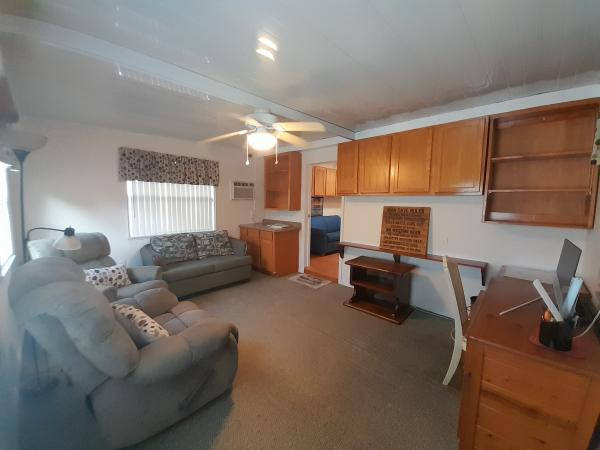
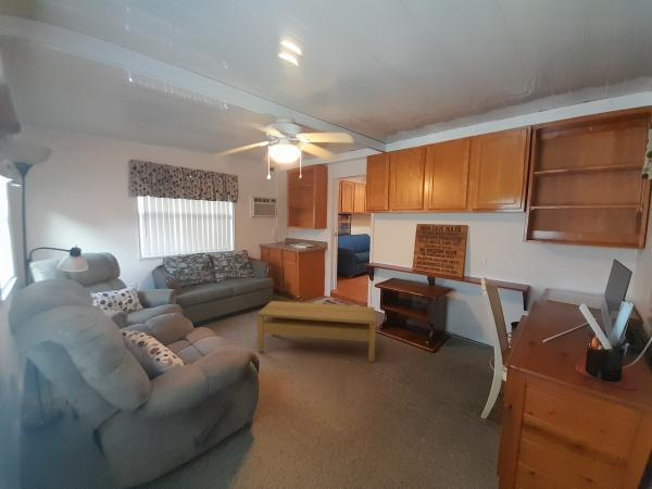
+ coffee table [256,300,377,363]
